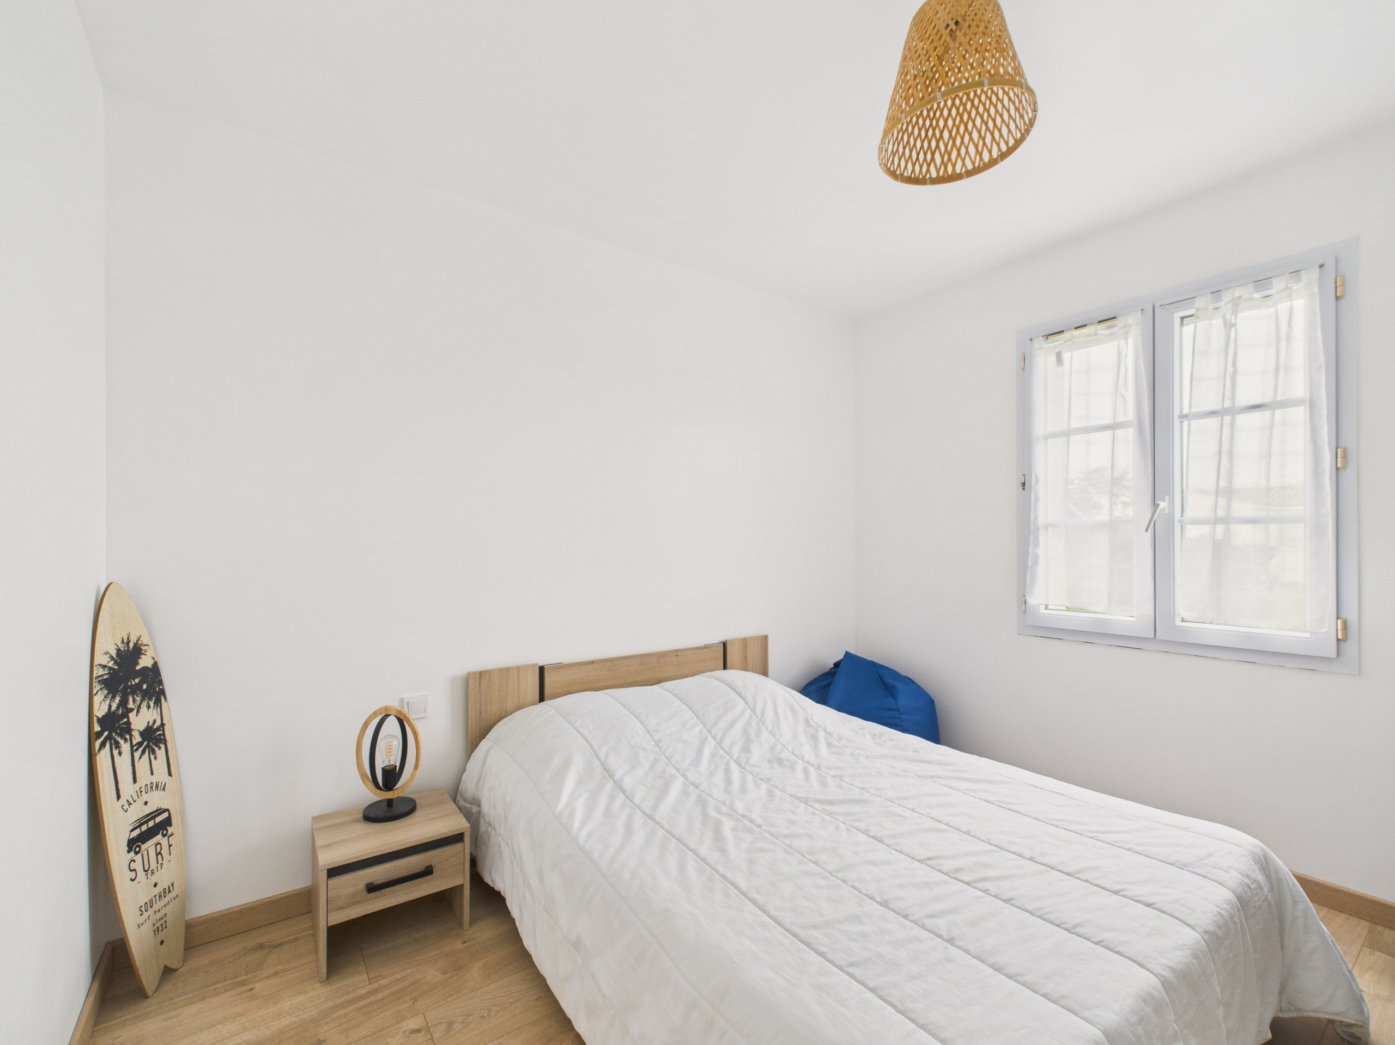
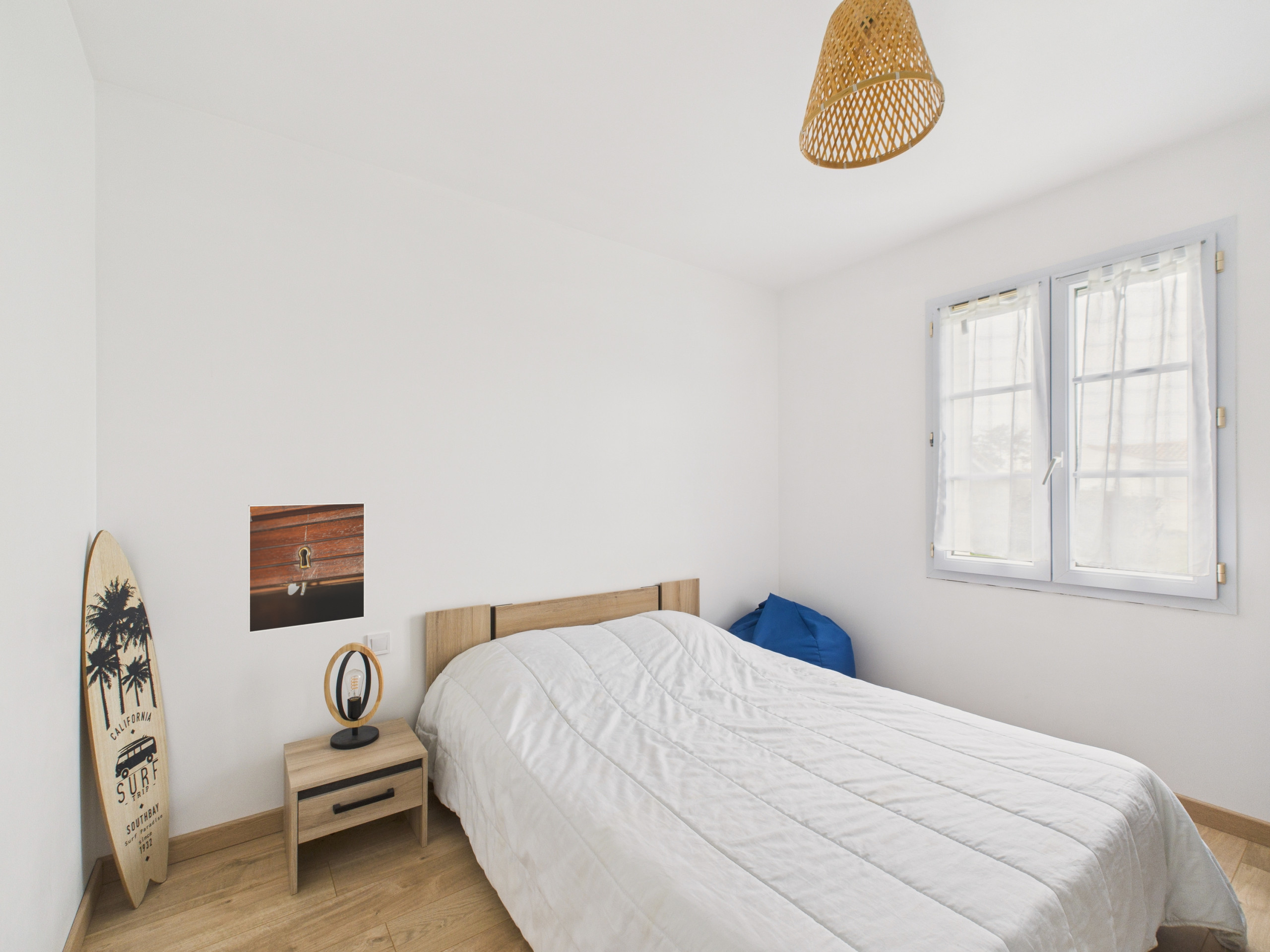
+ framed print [248,502,366,634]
